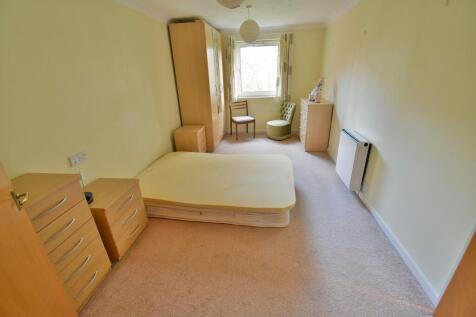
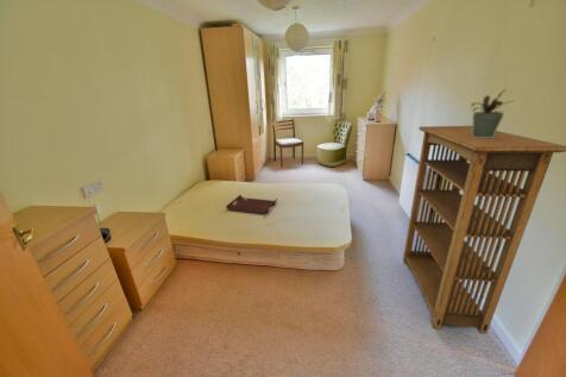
+ serving tray [225,194,278,215]
+ potted plant [470,87,516,138]
+ bookshelf [402,125,566,335]
